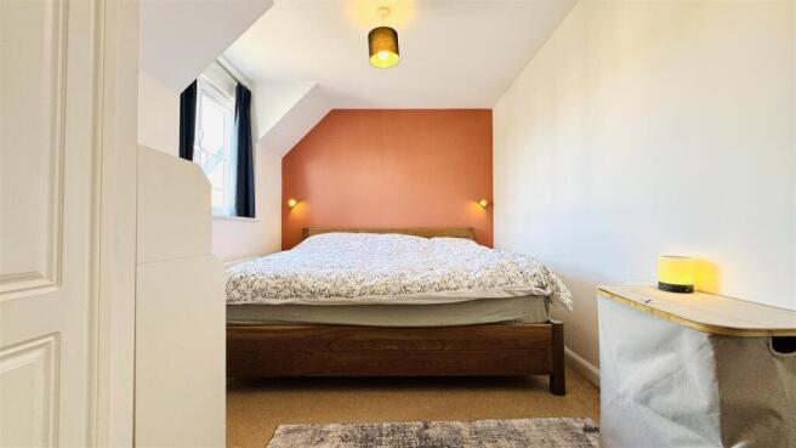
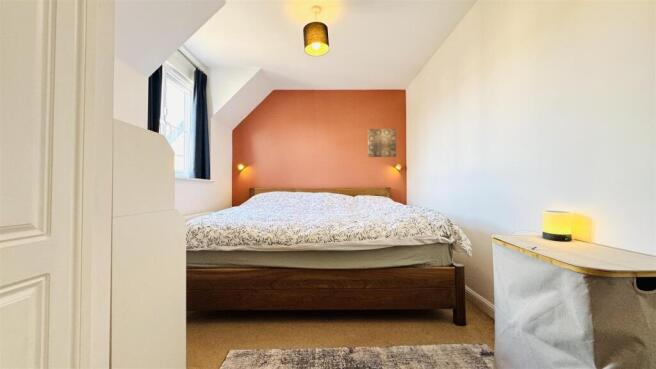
+ wall art [367,128,397,158]
